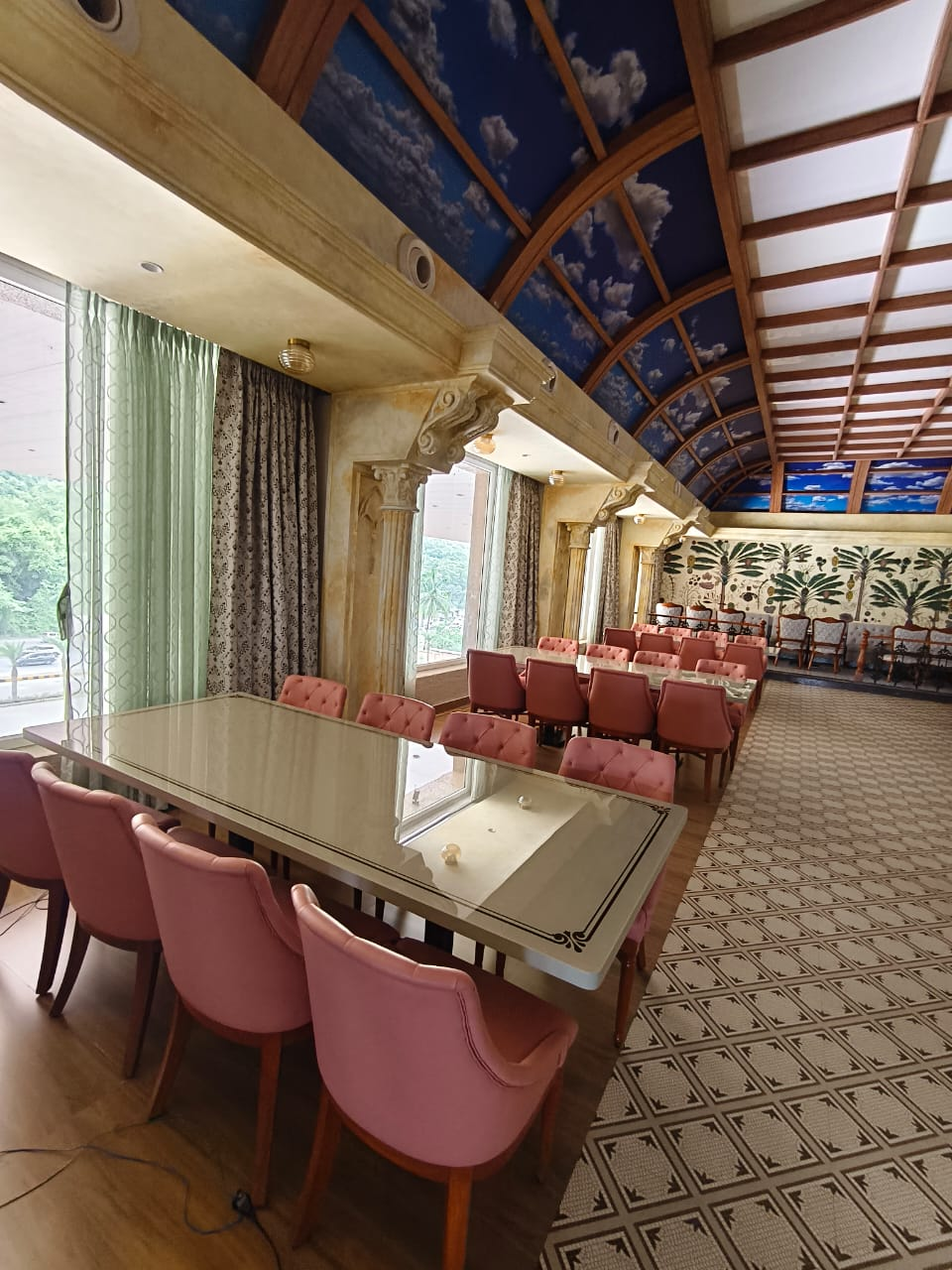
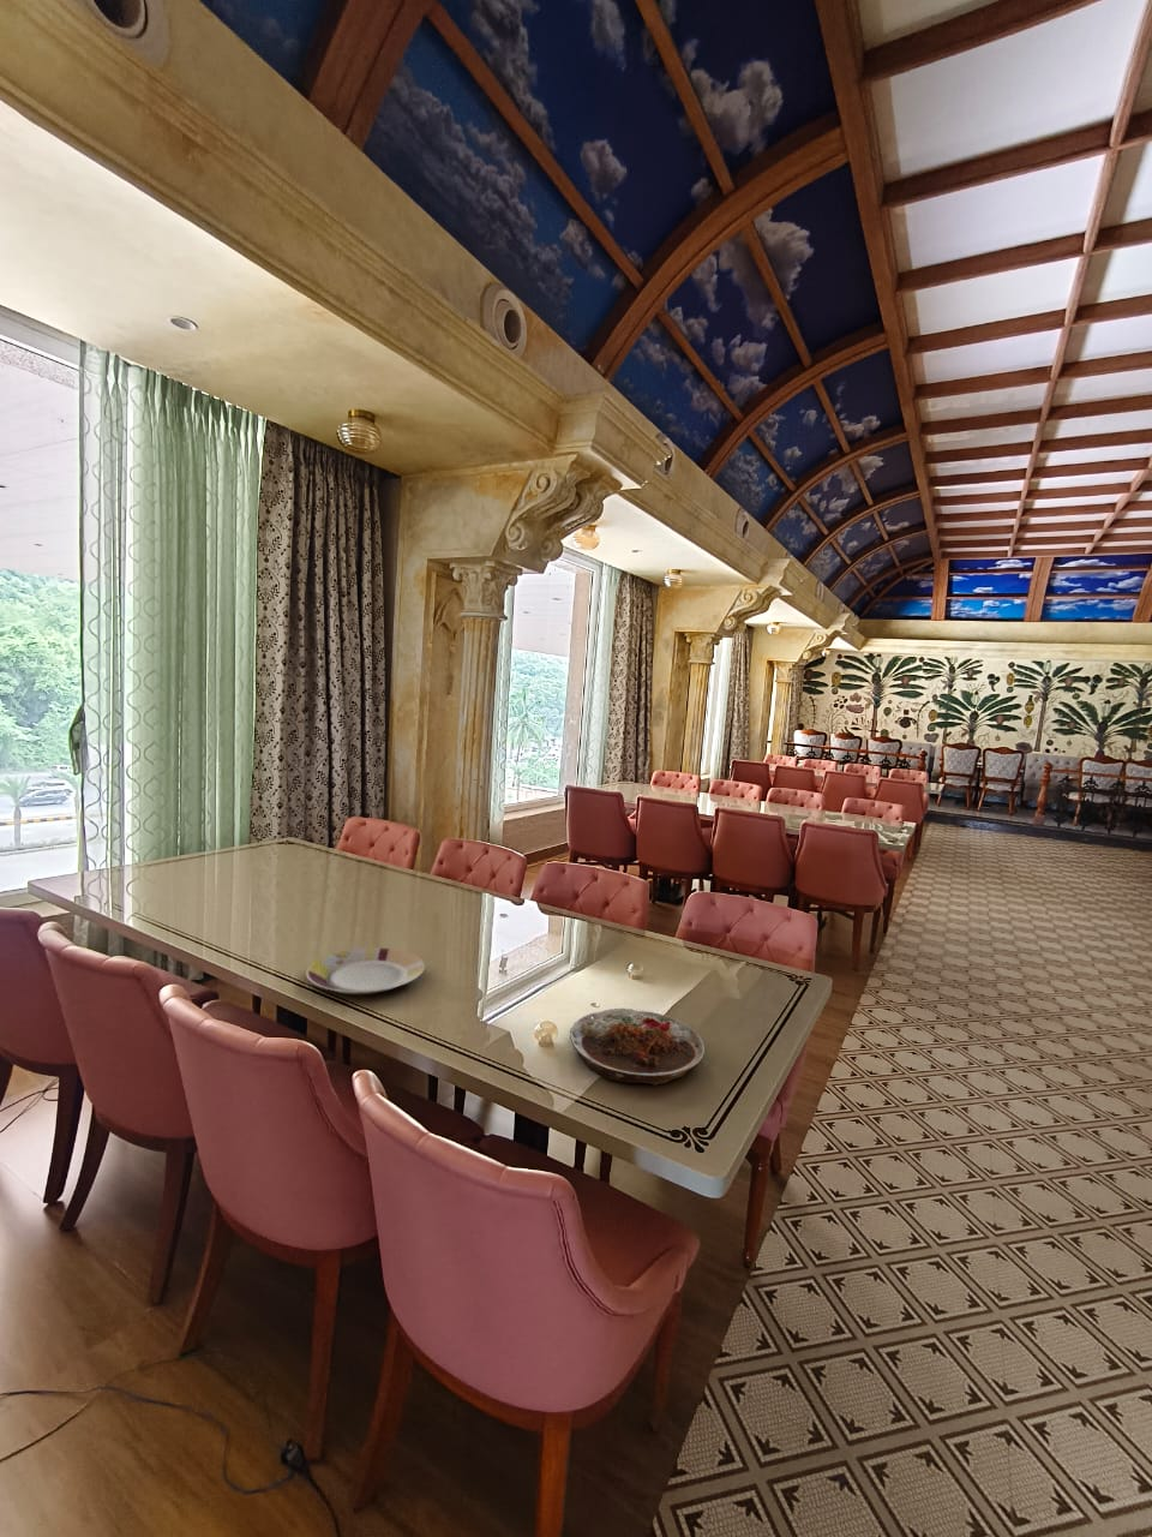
+ plate [305,946,426,996]
+ plate [569,1007,705,1086]
